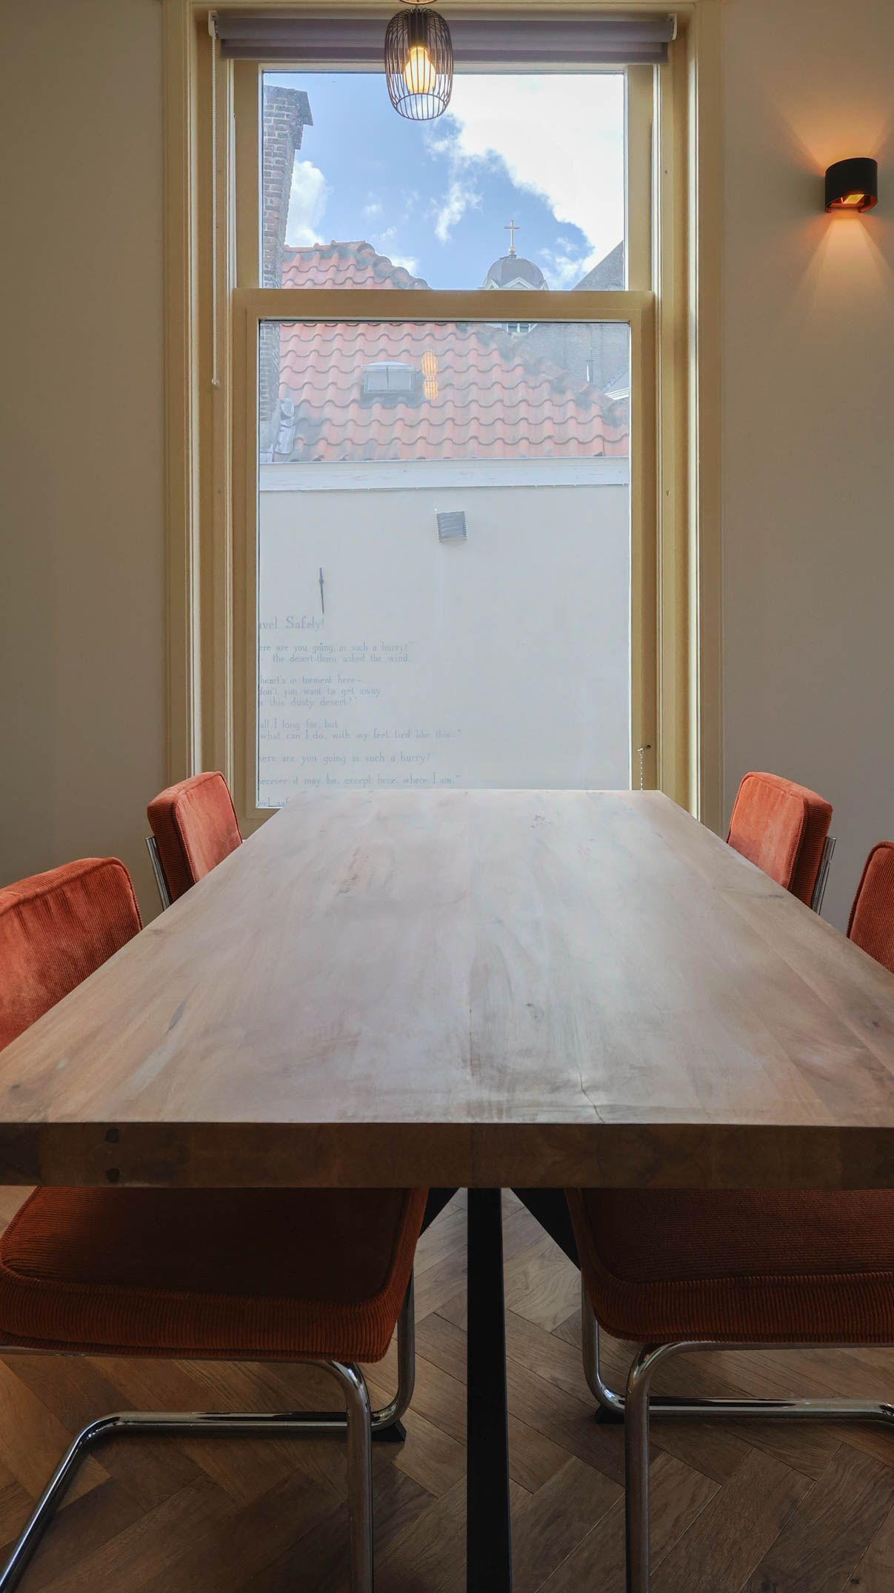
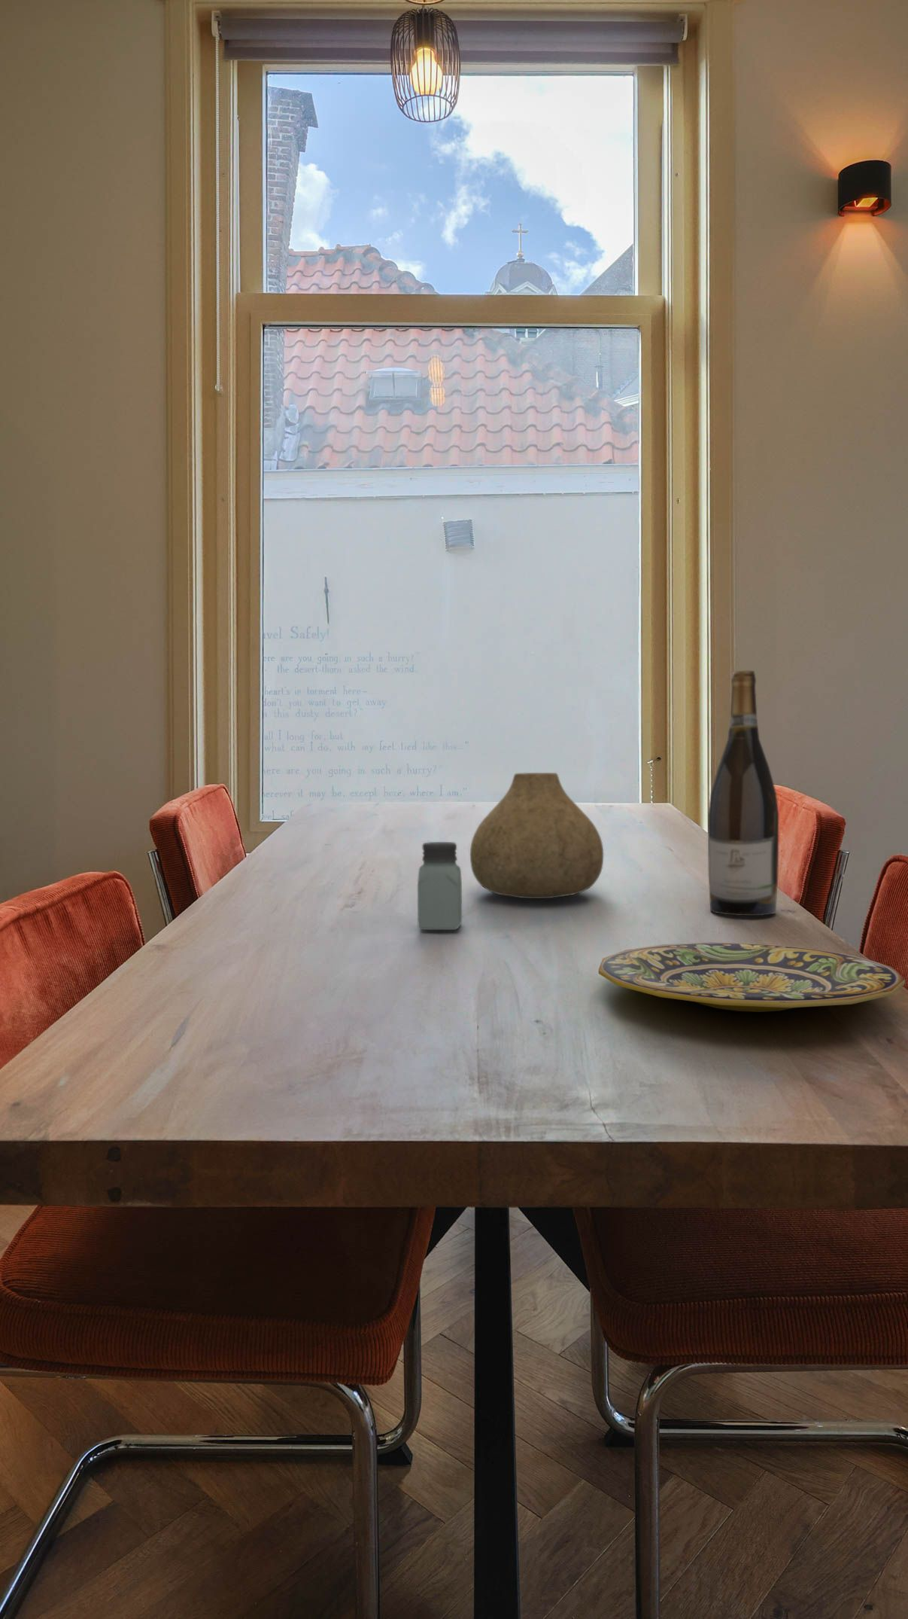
+ vase [469,772,605,900]
+ wine bottle [707,671,779,916]
+ plate [598,942,906,1013]
+ saltshaker [417,841,462,931]
